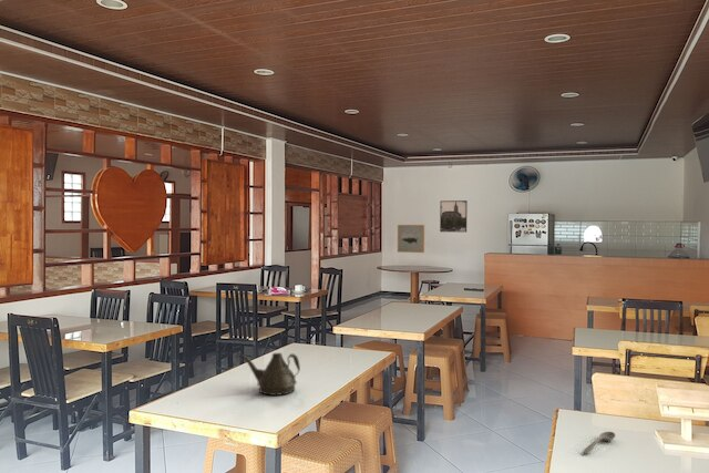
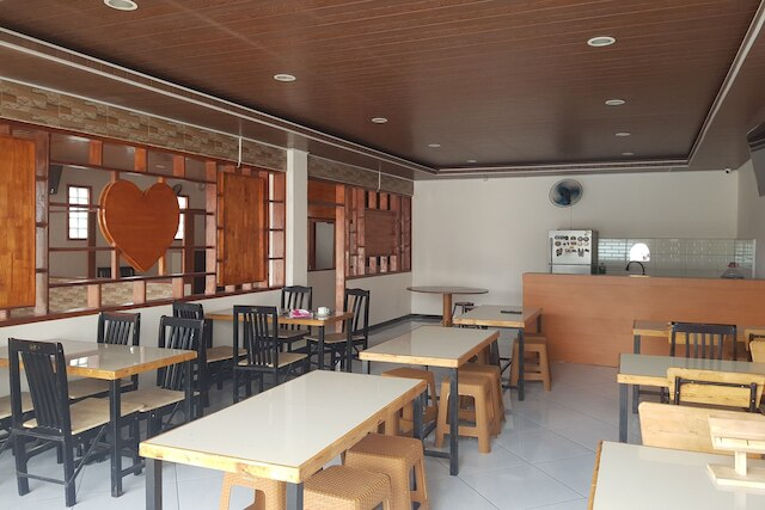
- soupspoon [582,431,616,455]
- teapot [238,352,301,397]
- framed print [439,199,469,233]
- wall art [397,224,425,254]
